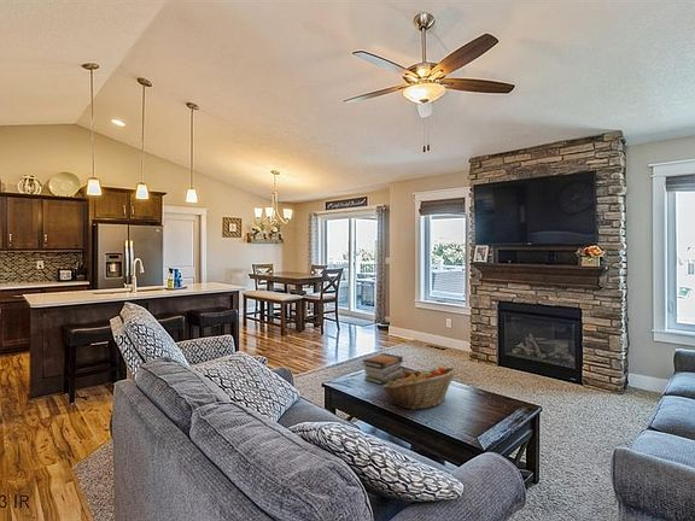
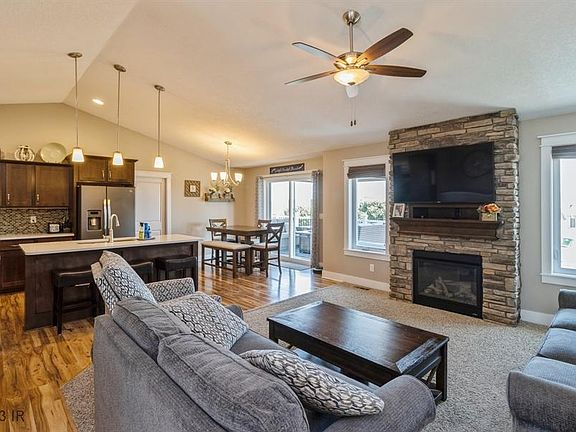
- fruit basket [381,365,459,410]
- book stack [361,352,404,386]
